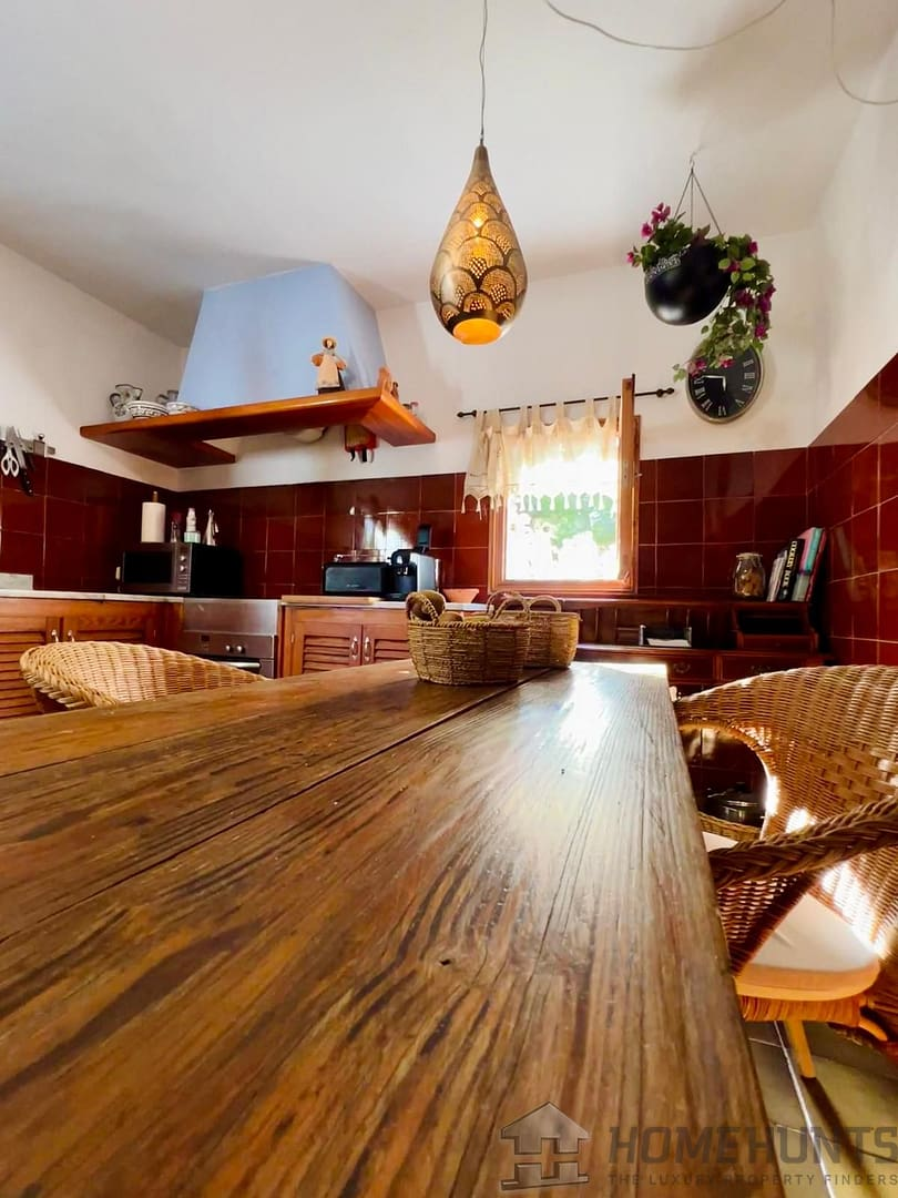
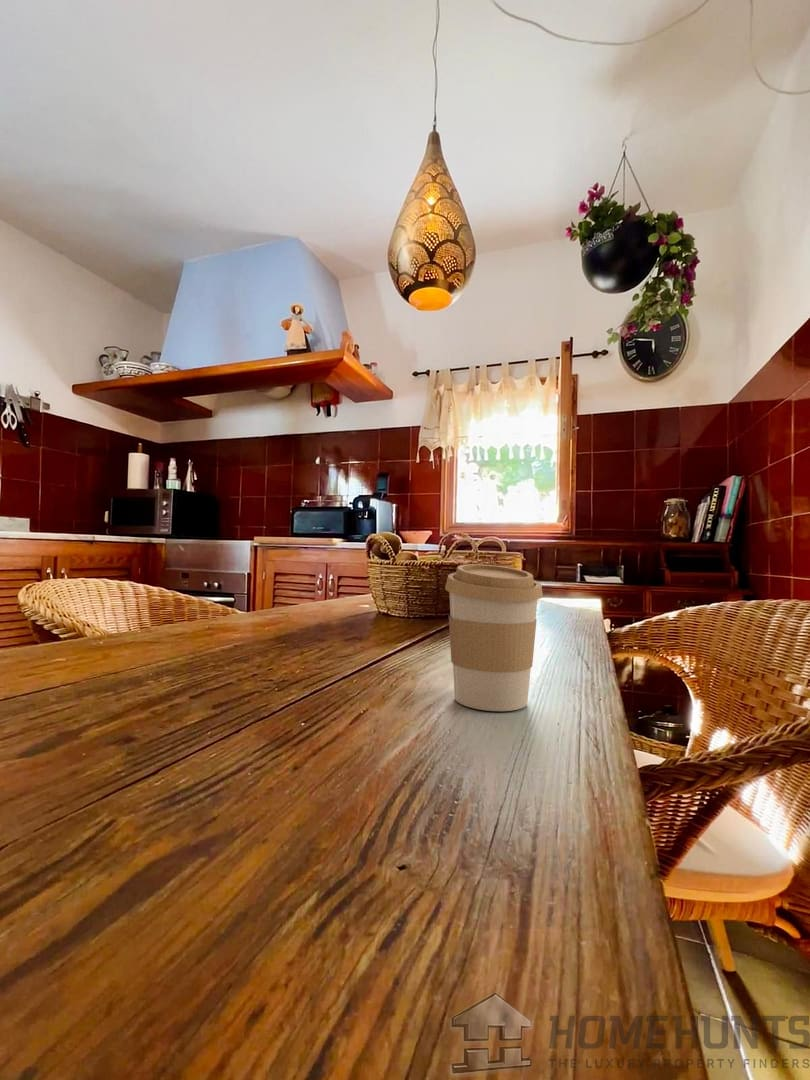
+ coffee cup [444,563,544,712]
